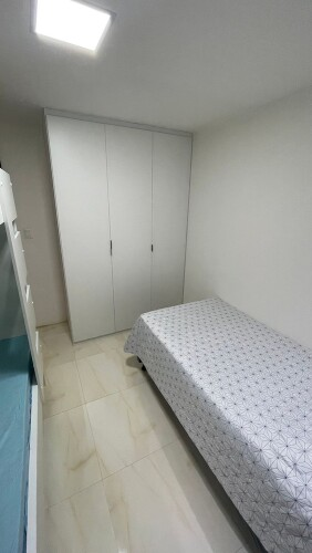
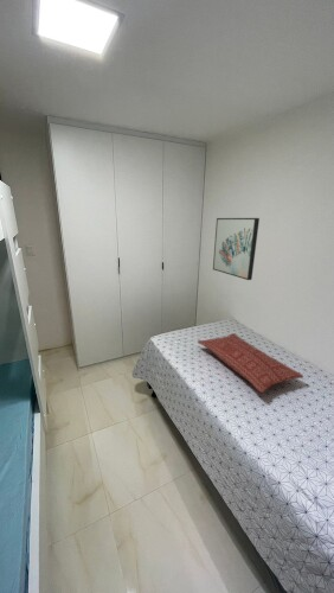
+ wall art [212,217,261,281]
+ pillow [197,332,304,394]
